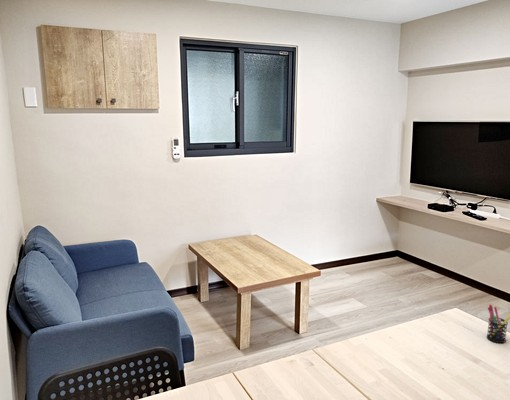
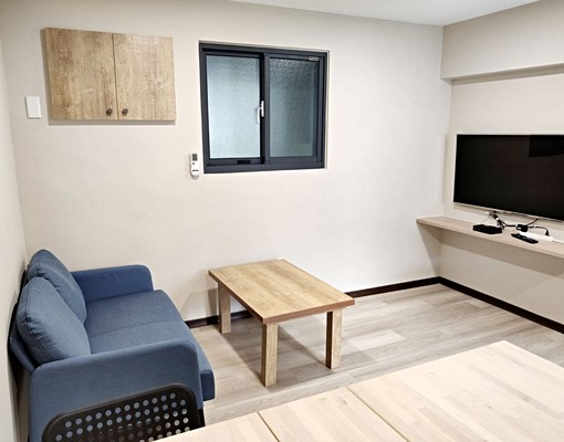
- pen holder [486,304,510,344]
